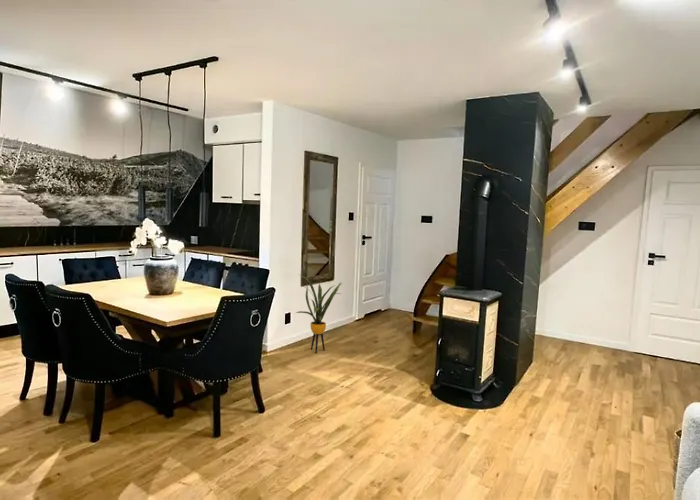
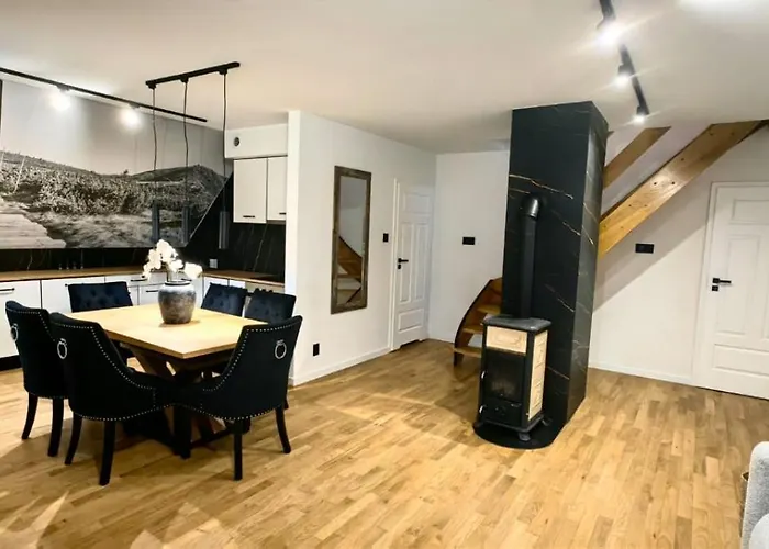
- house plant [295,274,343,354]
